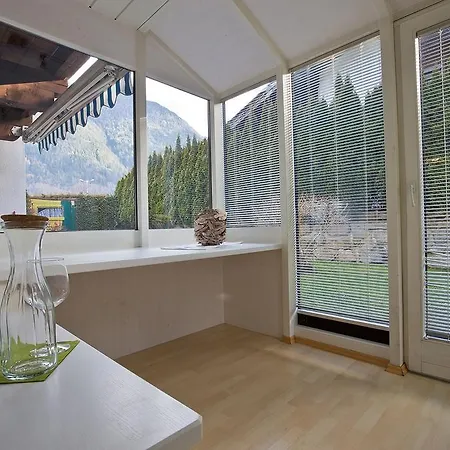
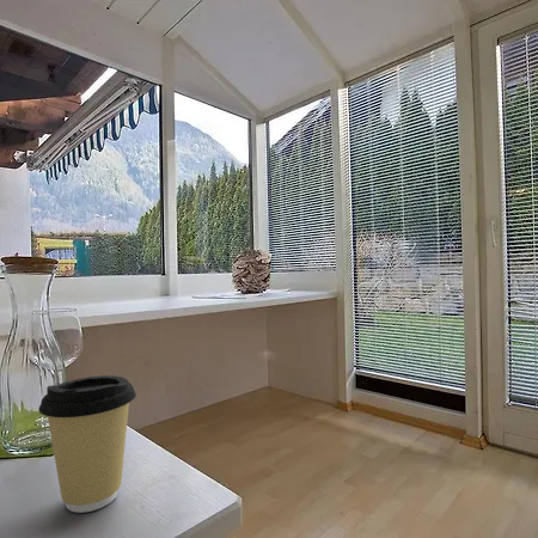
+ coffee cup [37,374,137,514]
